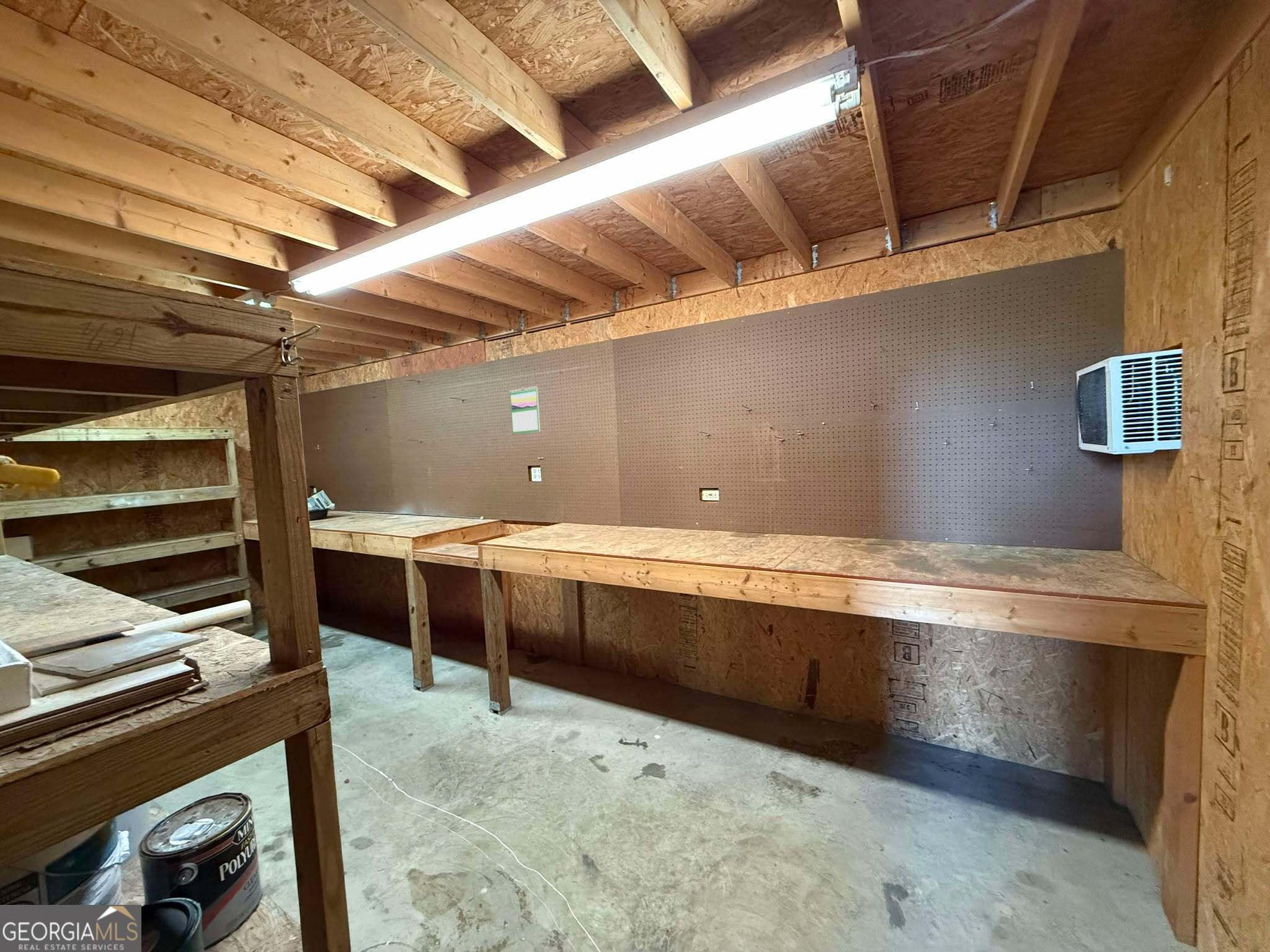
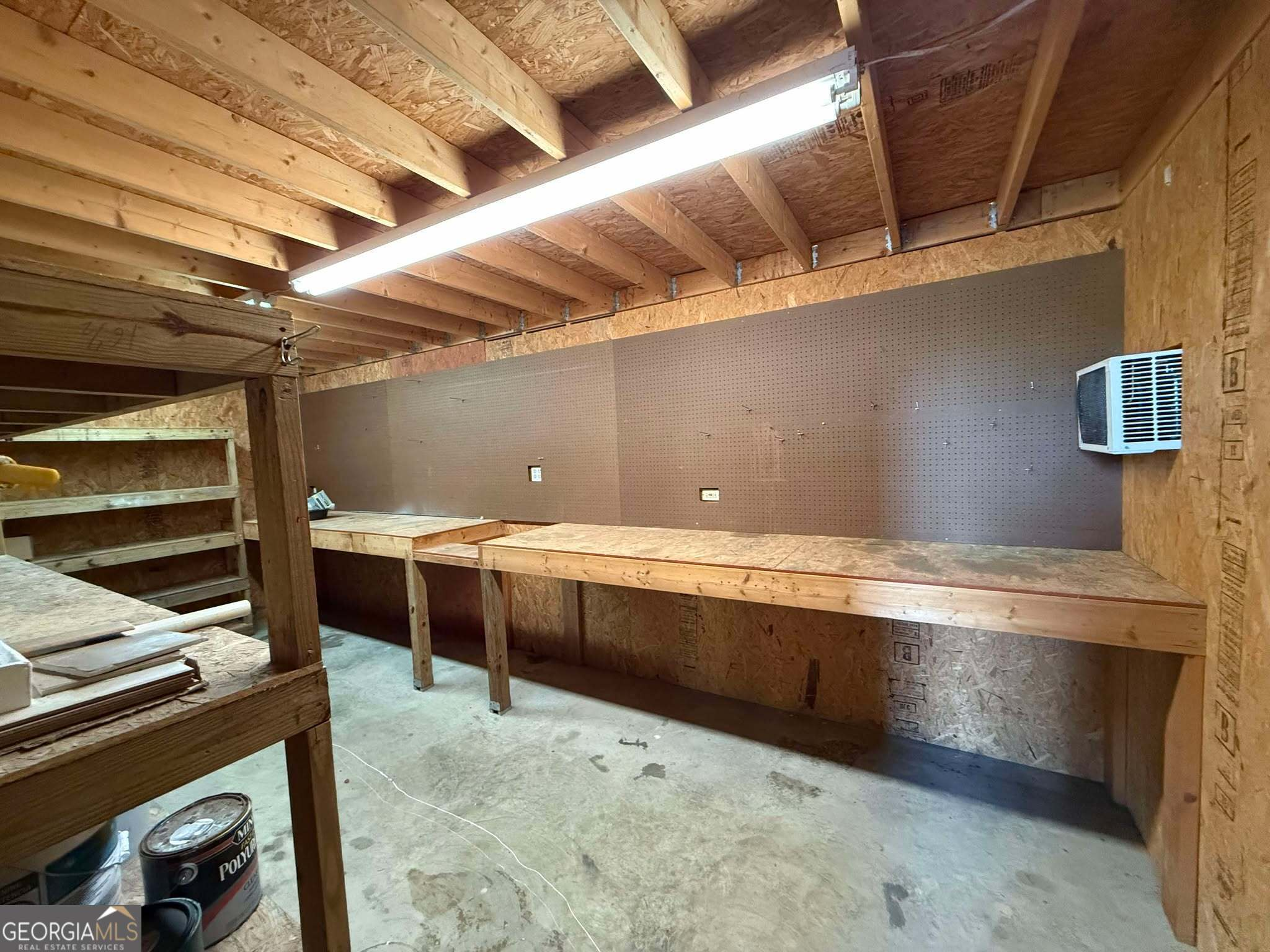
- calendar [509,386,541,434]
